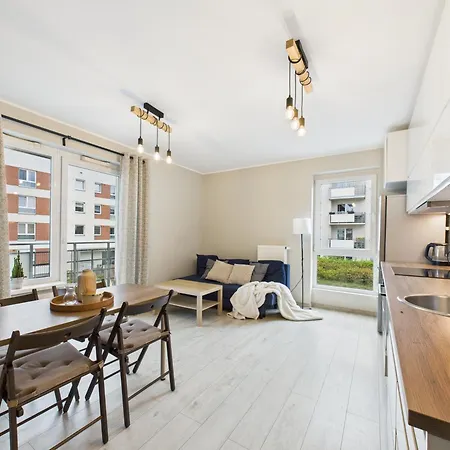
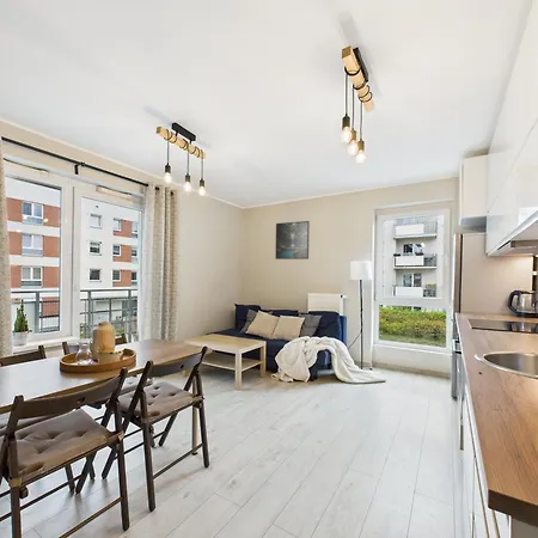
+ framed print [274,220,311,261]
